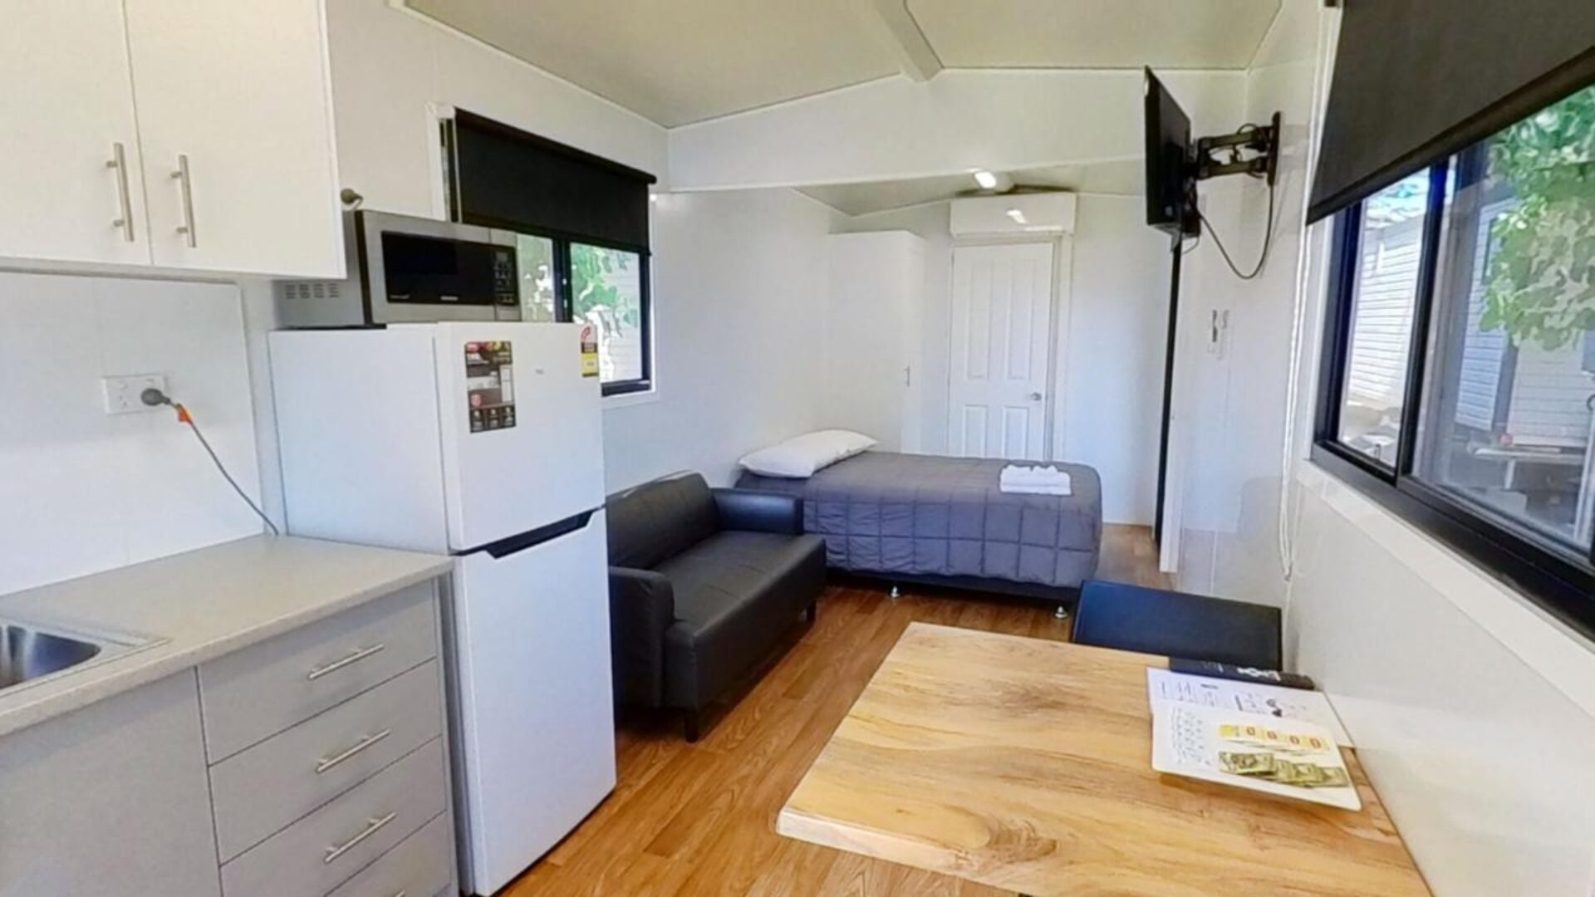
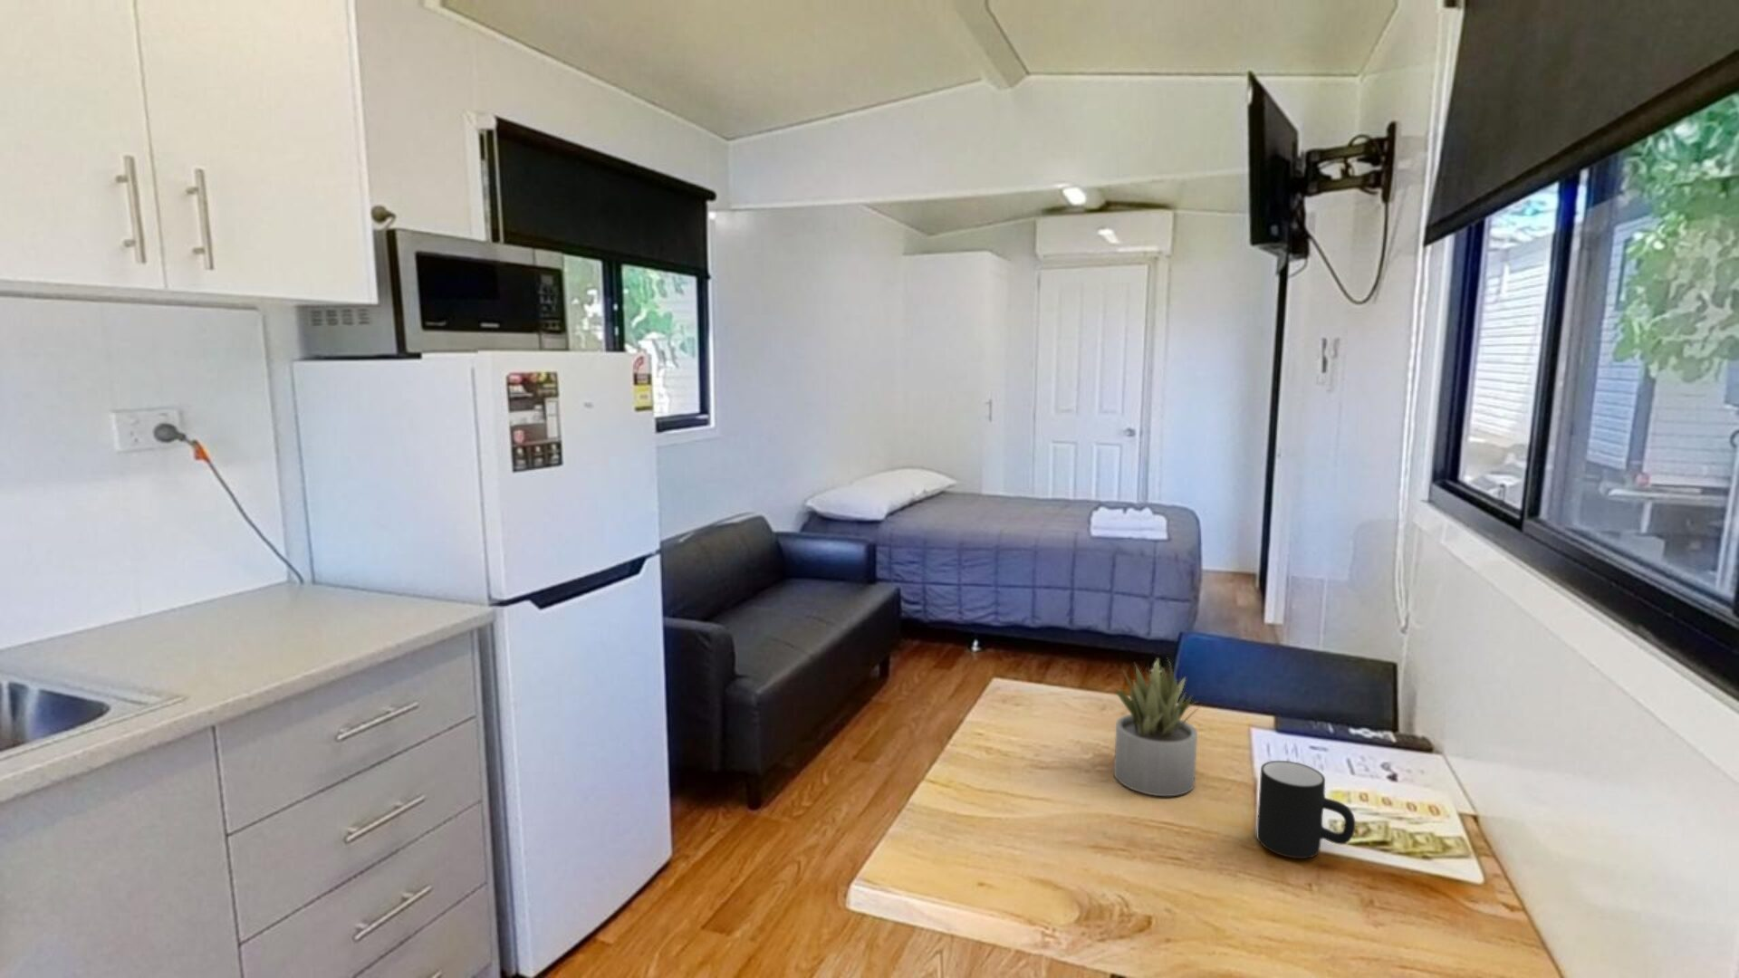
+ mug [1256,759,1356,860]
+ succulent plant [1113,656,1204,796]
